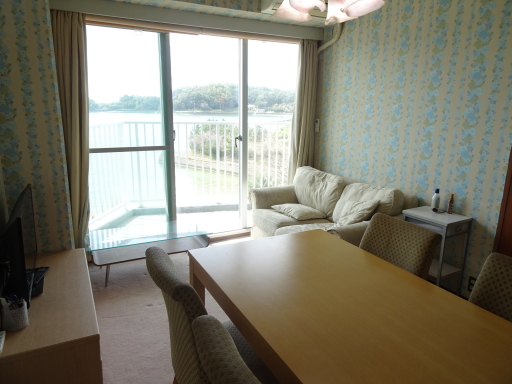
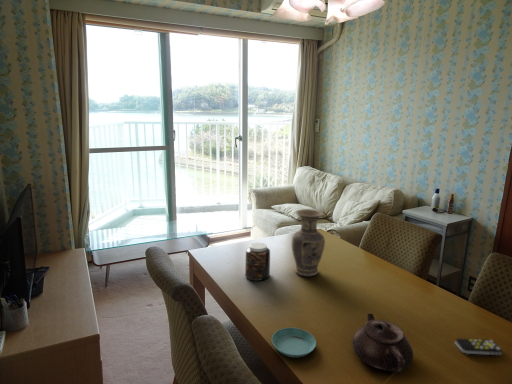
+ vase [291,208,326,278]
+ saucer [271,327,317,358]
+ teapot [351,313,414,373]
+ remote control [454,337,503,356]
+ jar [244,242,271,282]
